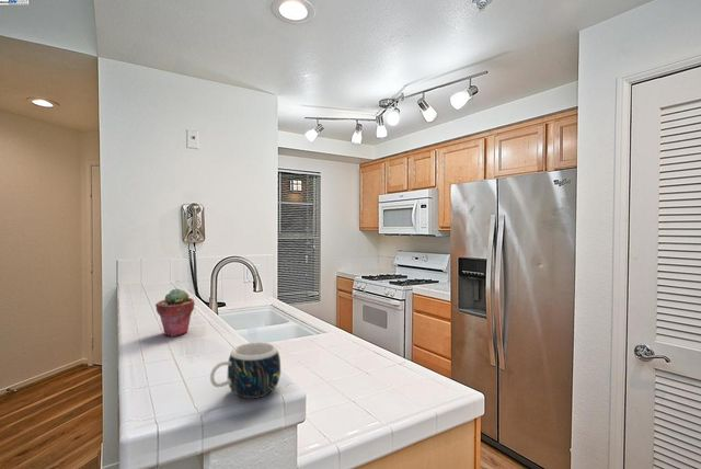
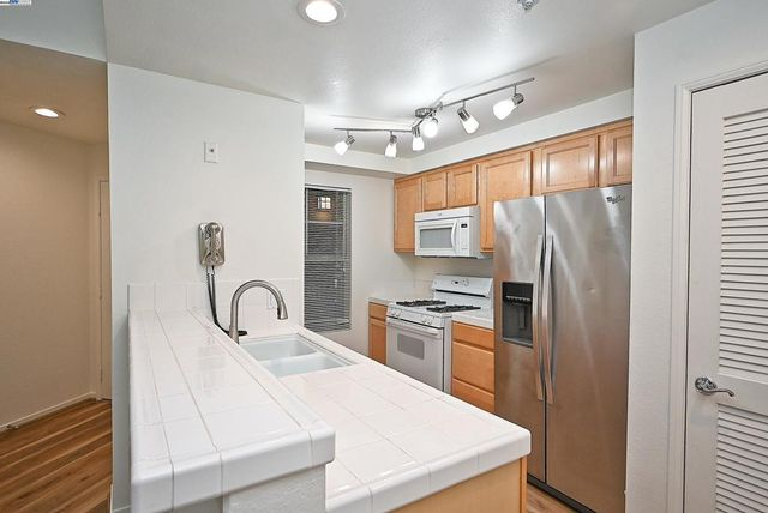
- potted succulent [154,287,195,338]
- mug [209,341,281,399]
